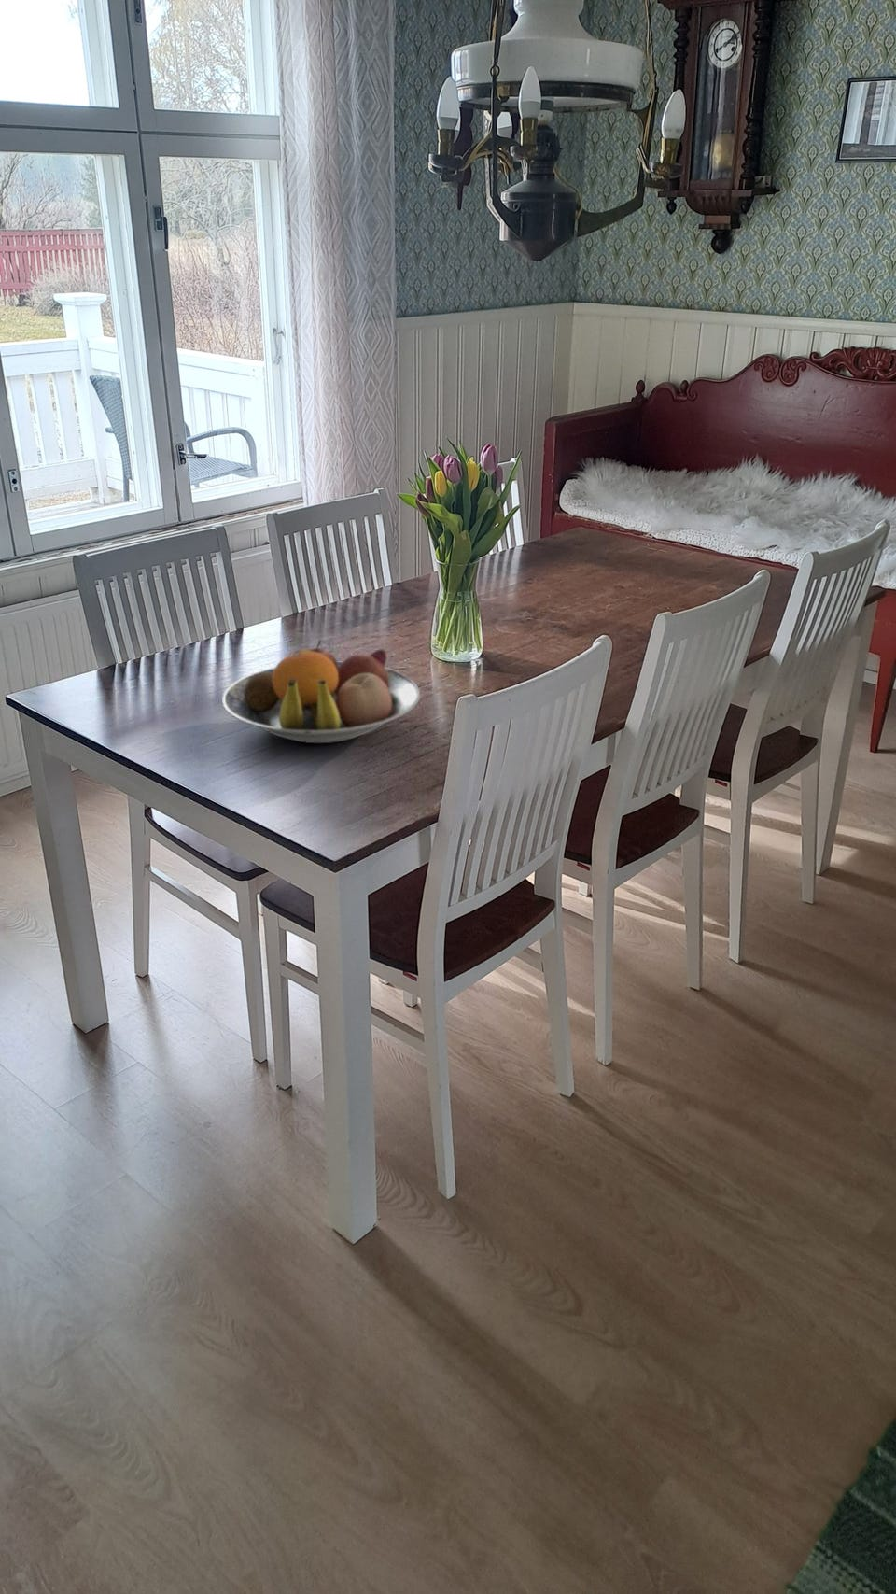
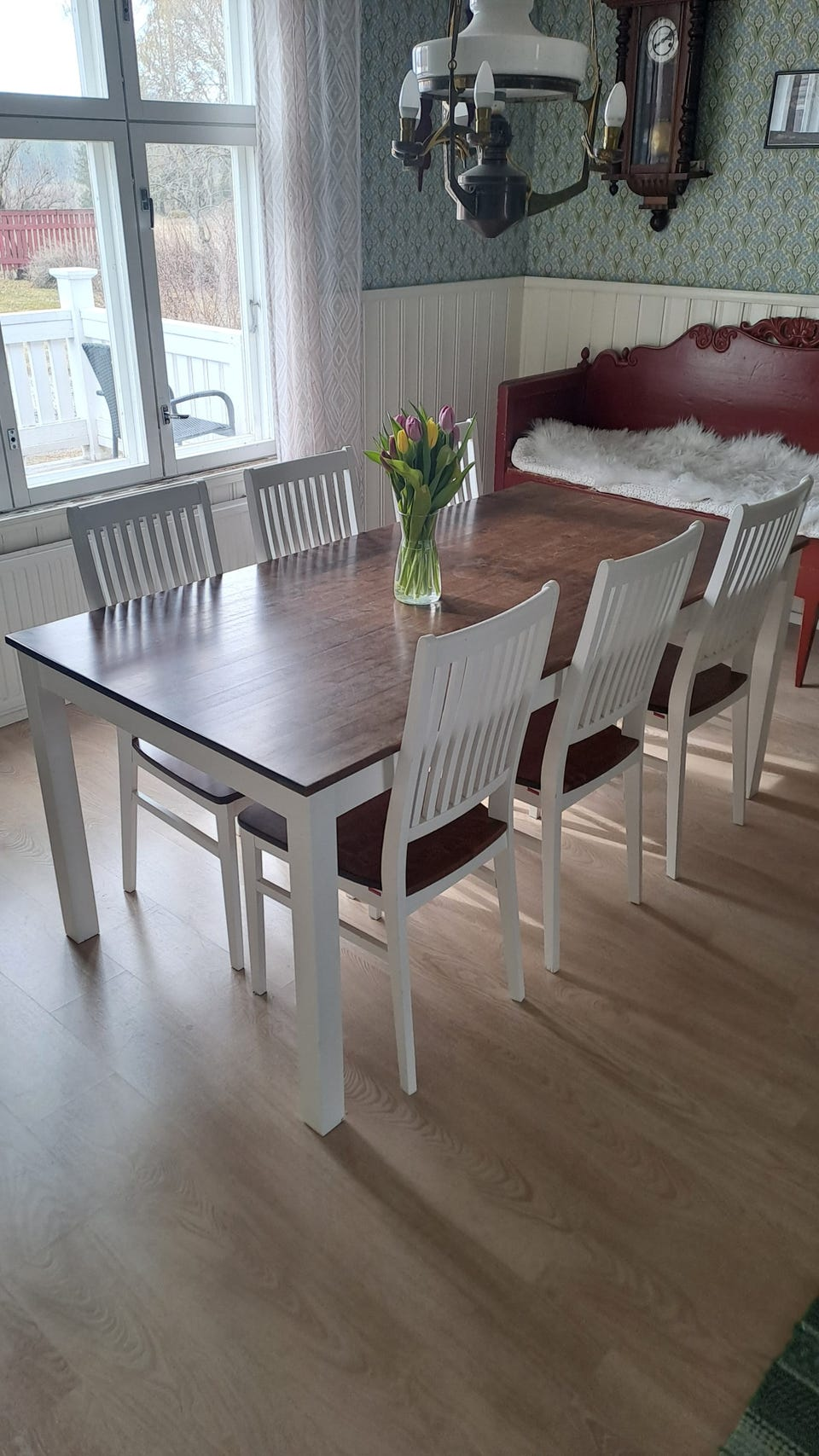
- fruit bowl [221,638,421,744]
